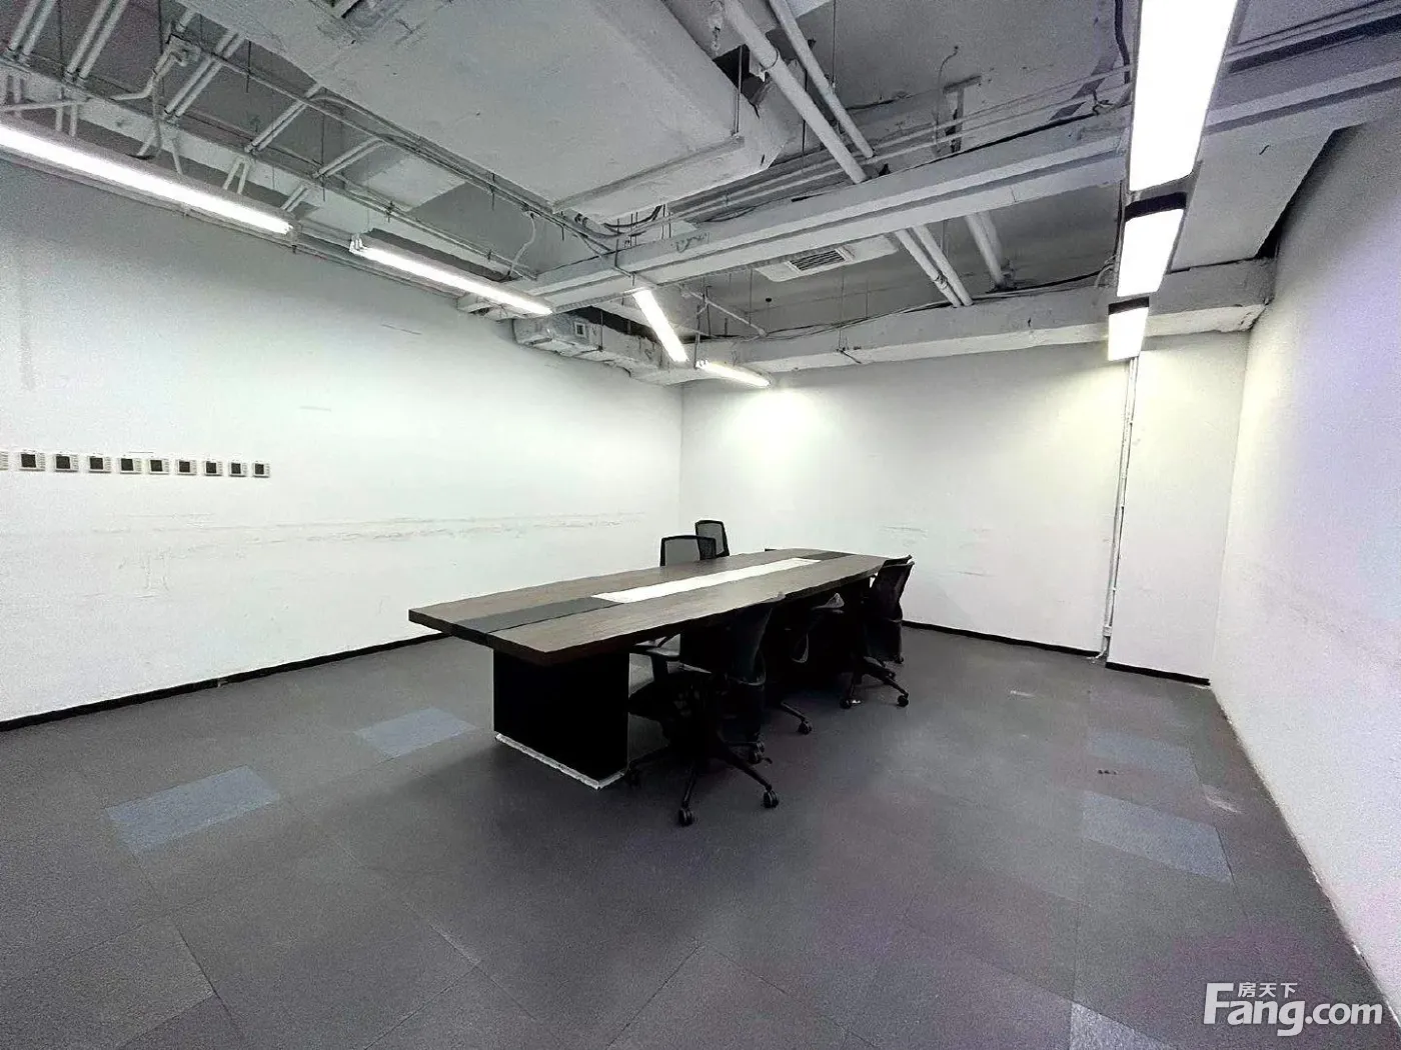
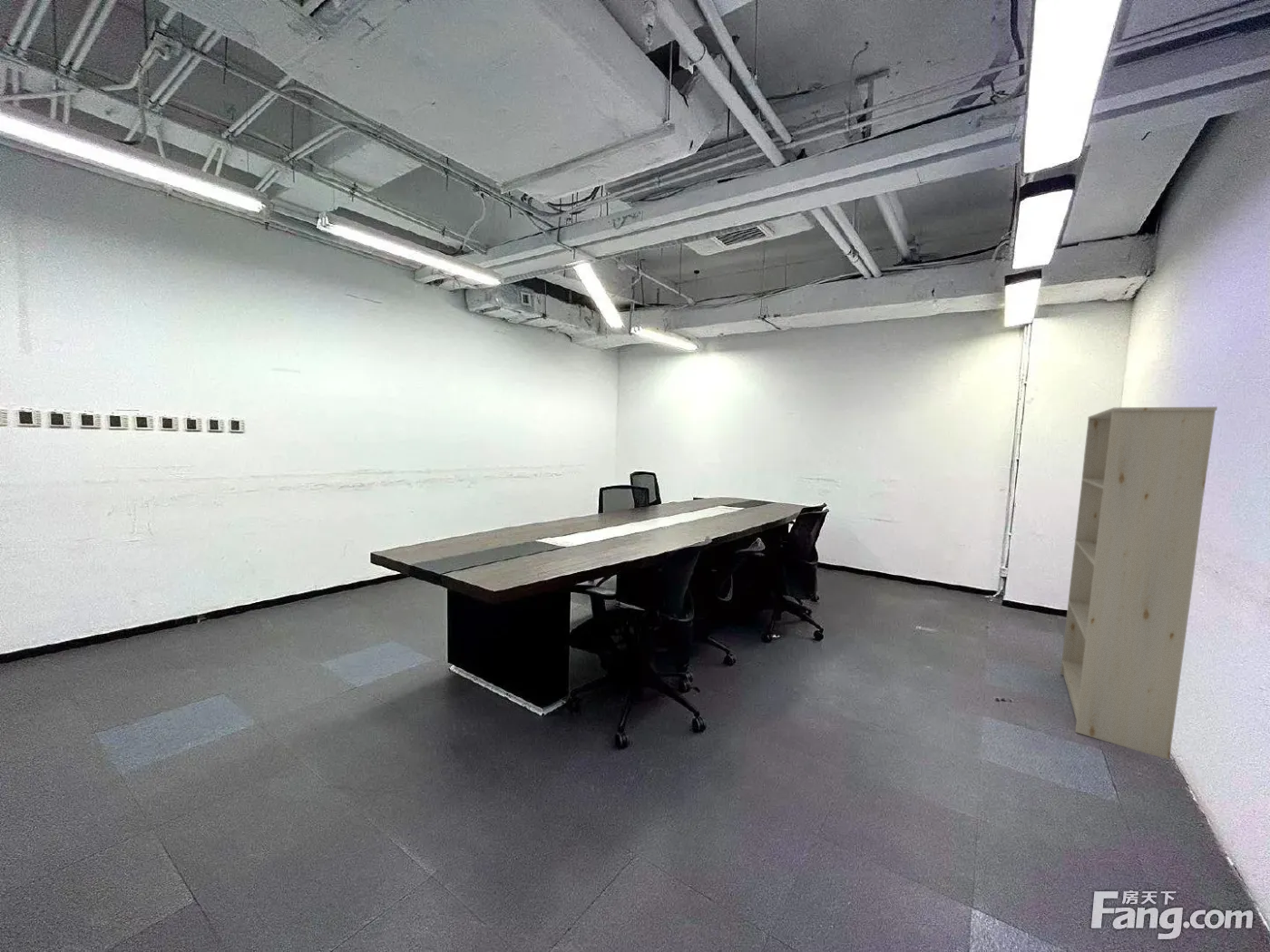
+ bookcase [1060,406,1218,761]
